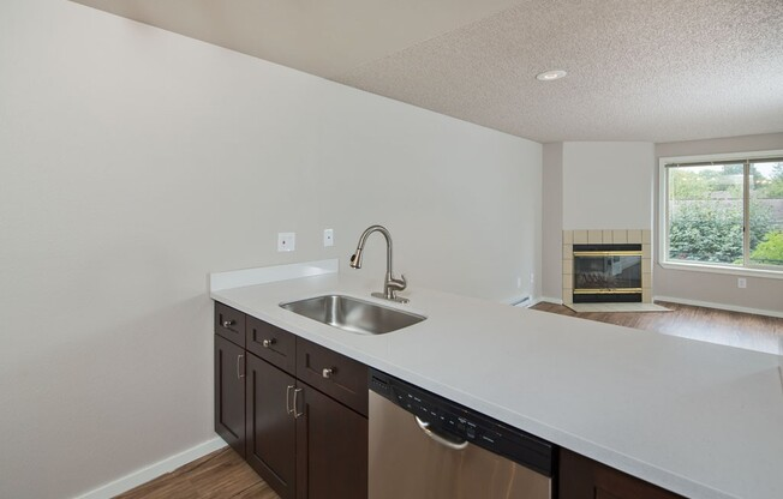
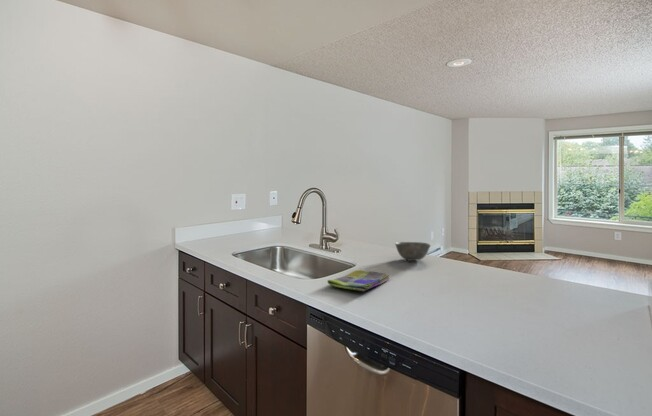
+ bowl [394,241,432,262]
+ dish towel [327,269,391,292]
